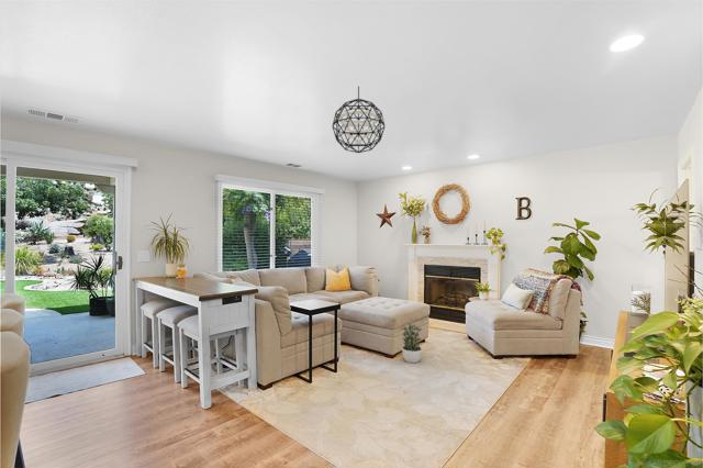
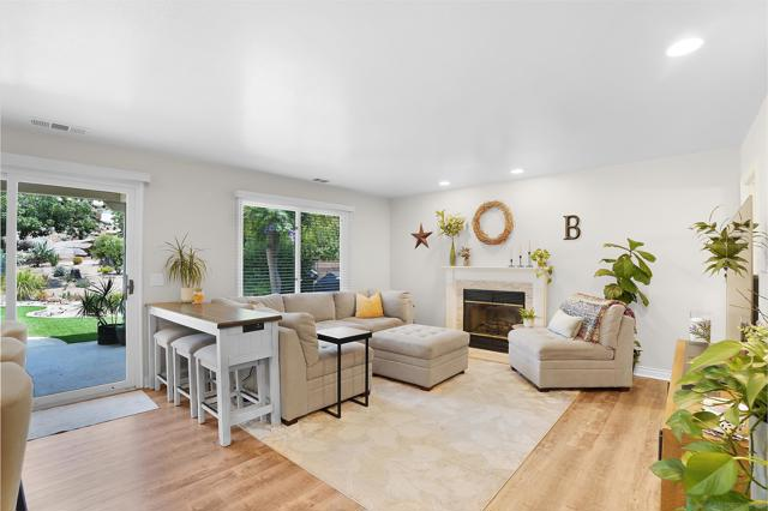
- pendant light [331,85,386,154]
- potted plant [400,323,423,364]
